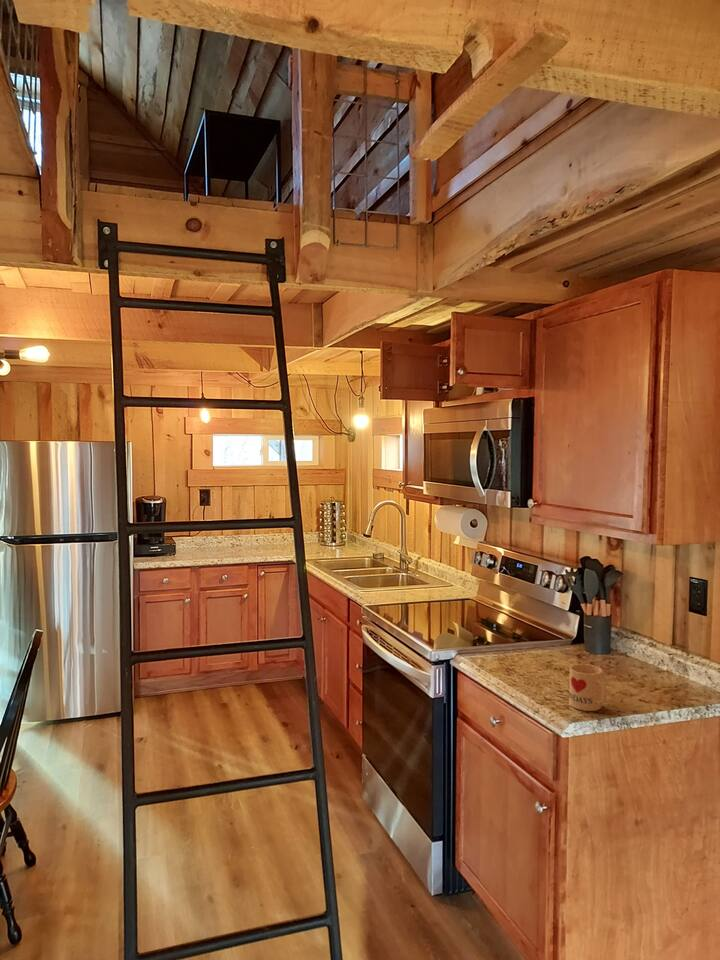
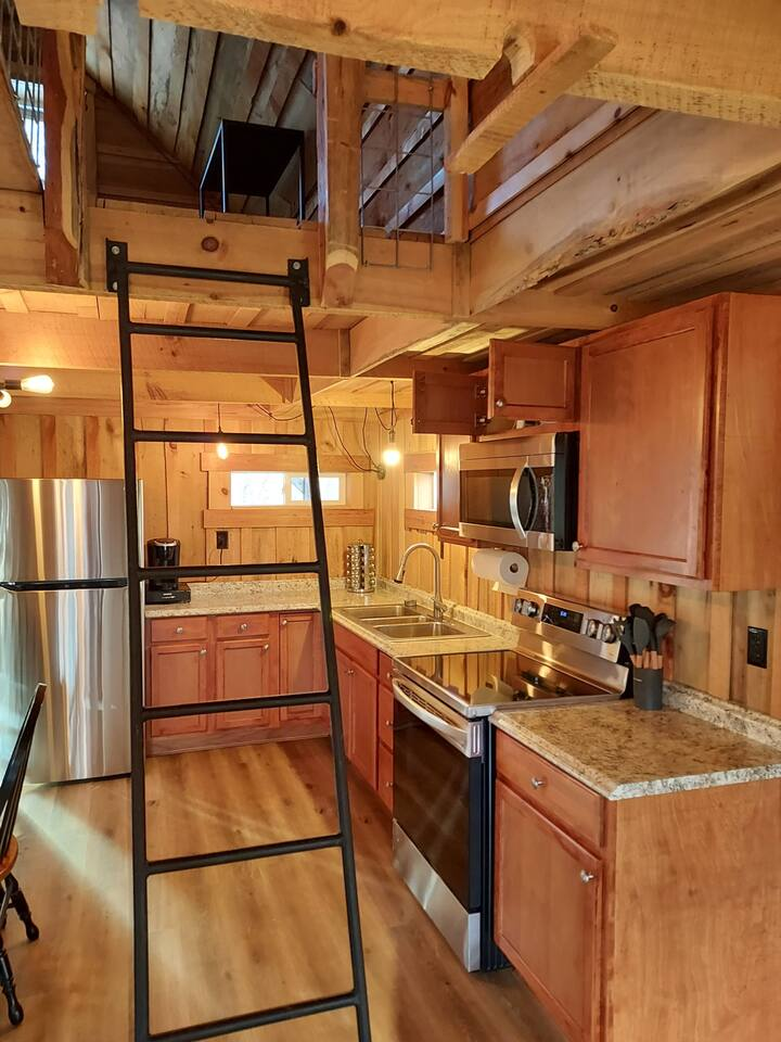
- mug [568,663,608,712]
